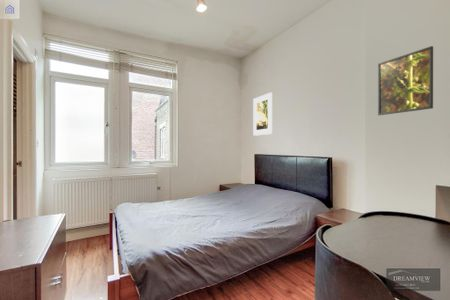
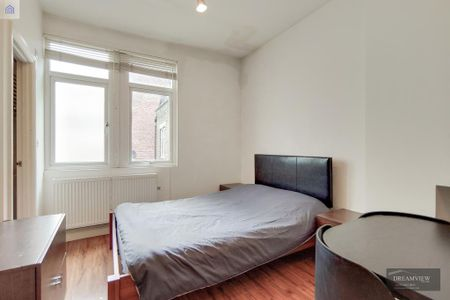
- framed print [377,45,434,116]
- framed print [252,91,273,137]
